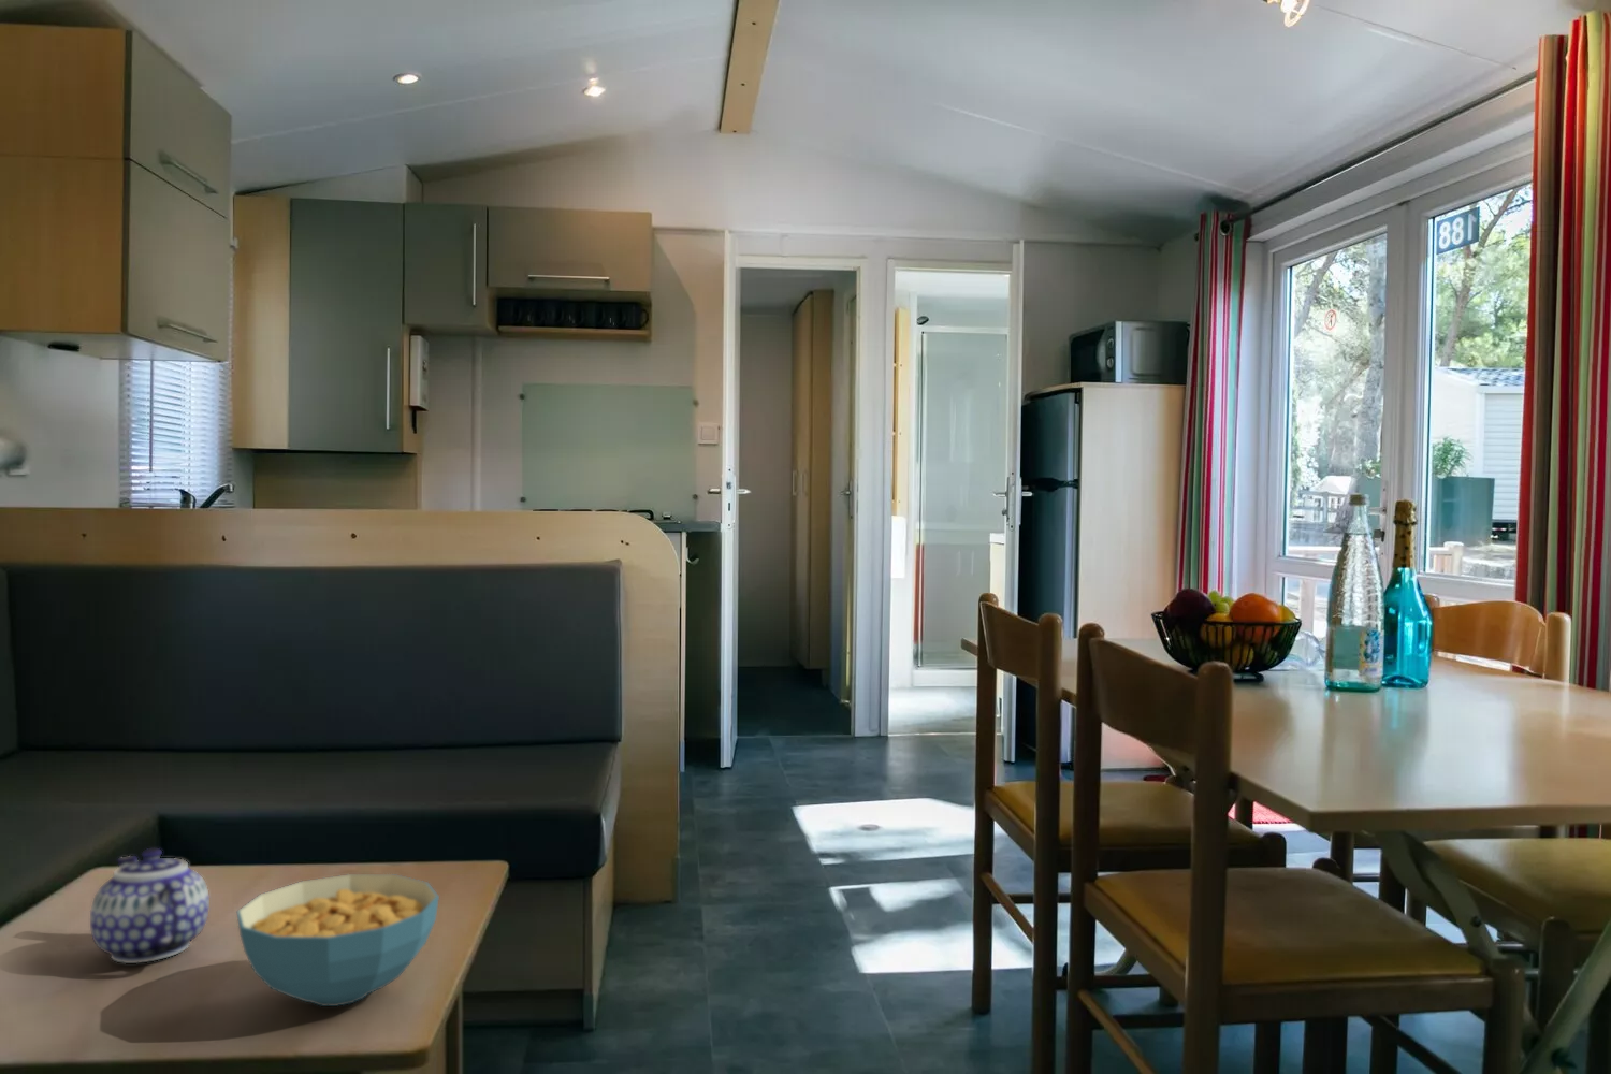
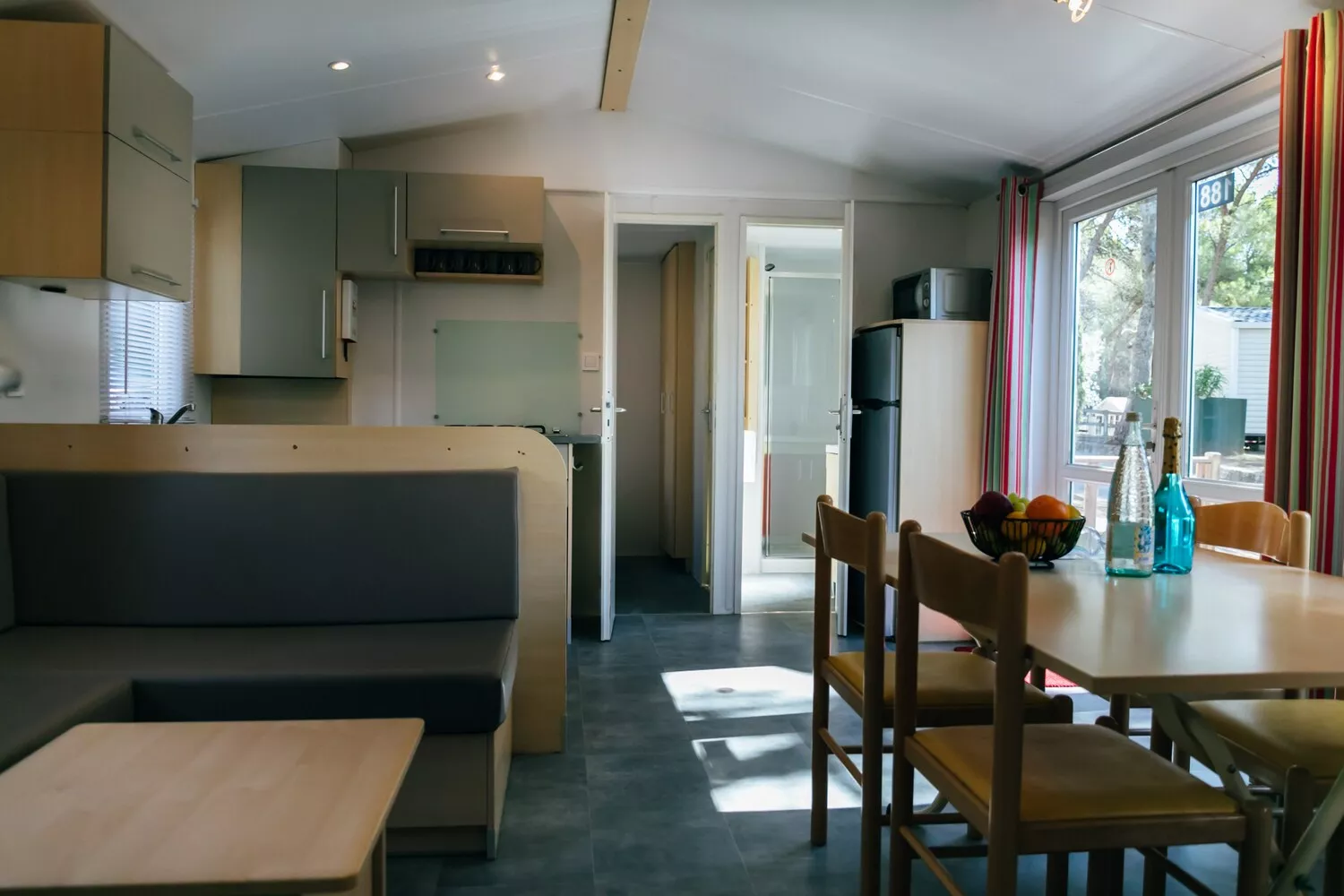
- teapot [89,847,211,965]
- cereal bowl [236,873,440,1007]
